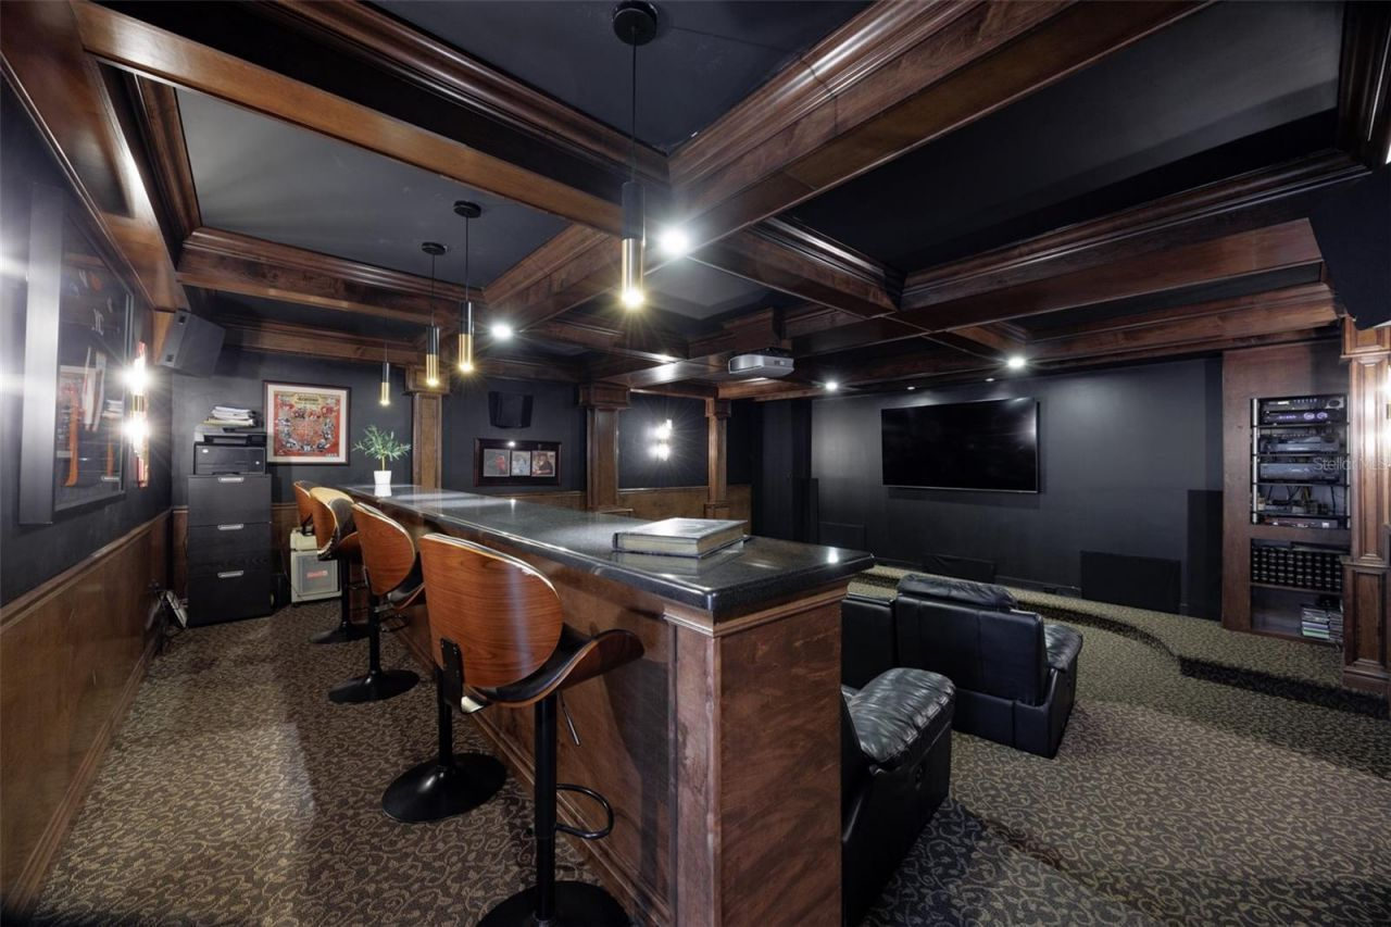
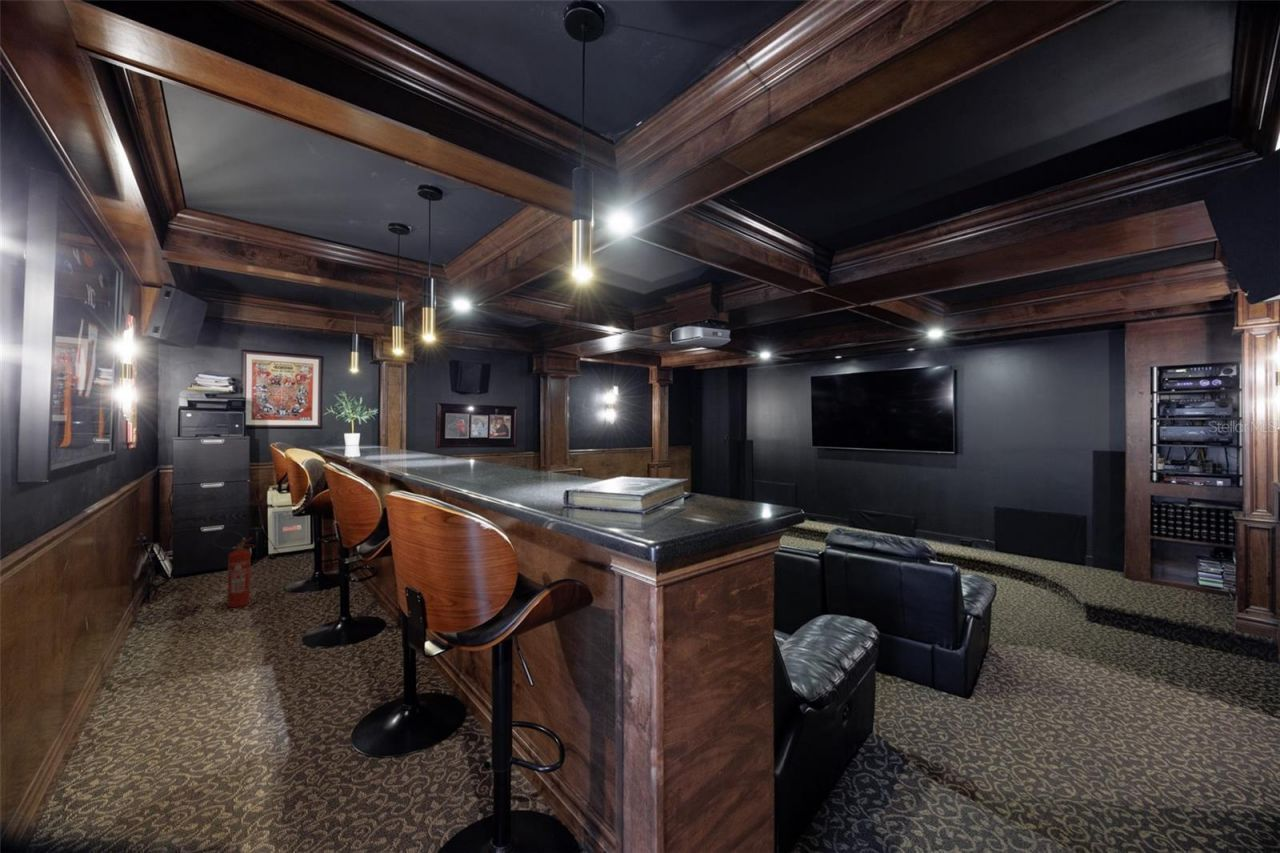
+ fire extinguisher [211,529,256,609]
